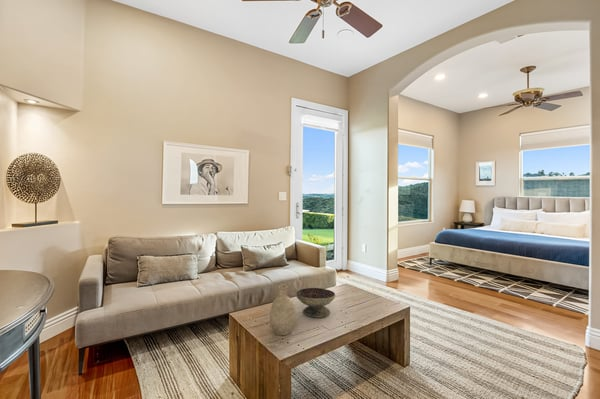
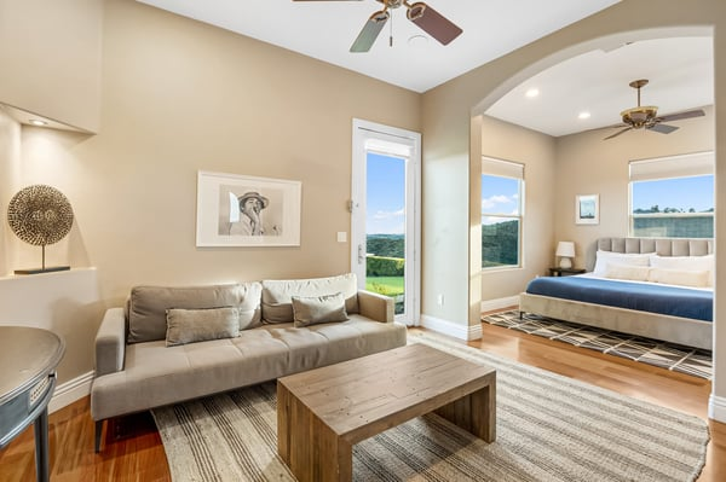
- decorative vase [269,284,297,336]
- decorative bowl [295,287,337,319]
